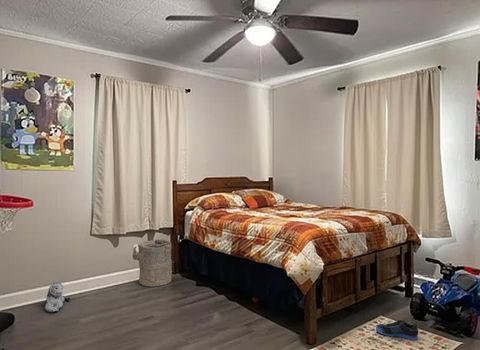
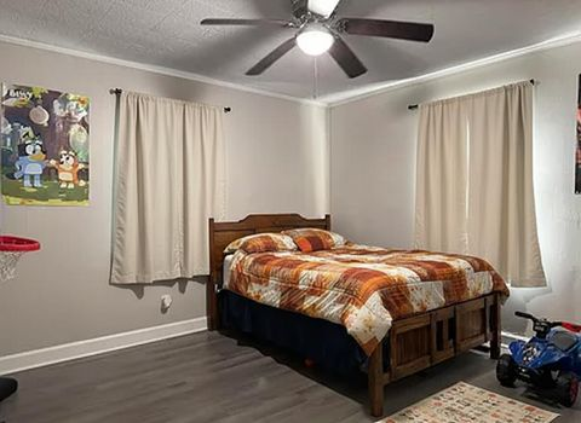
- laundry hamper [135,238,173,288]
- plush toy [43,282,71,314]
- sneaker [375,319,419,341]
